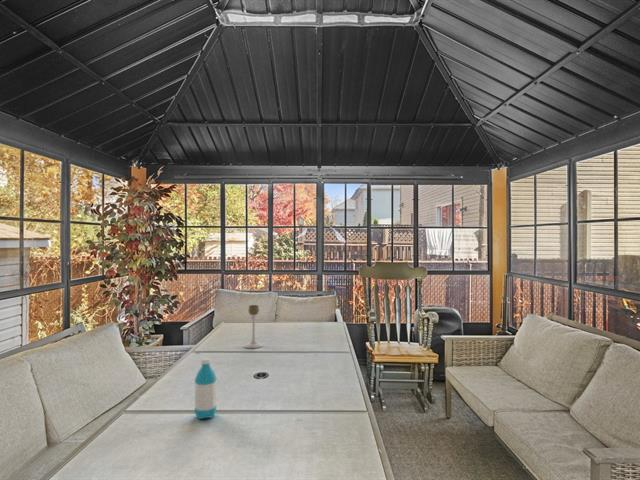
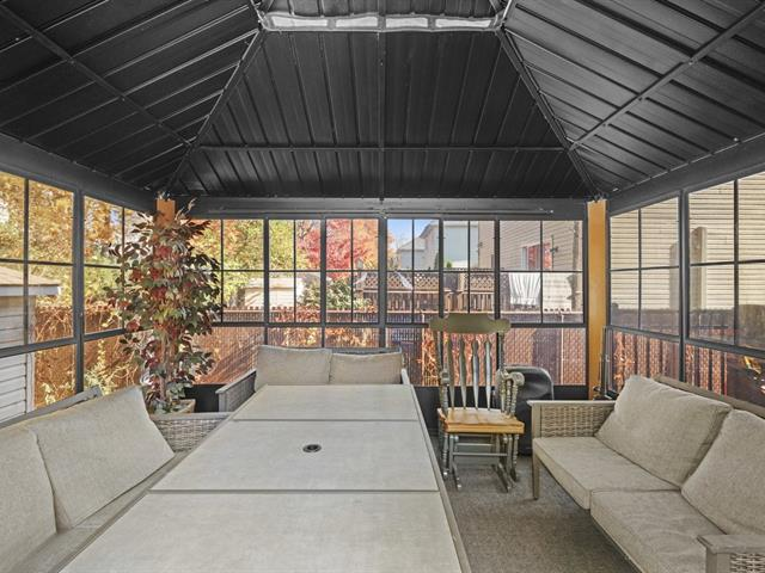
- water bottle [194,357,217,420]
- candle holder [244,304,263,349]
